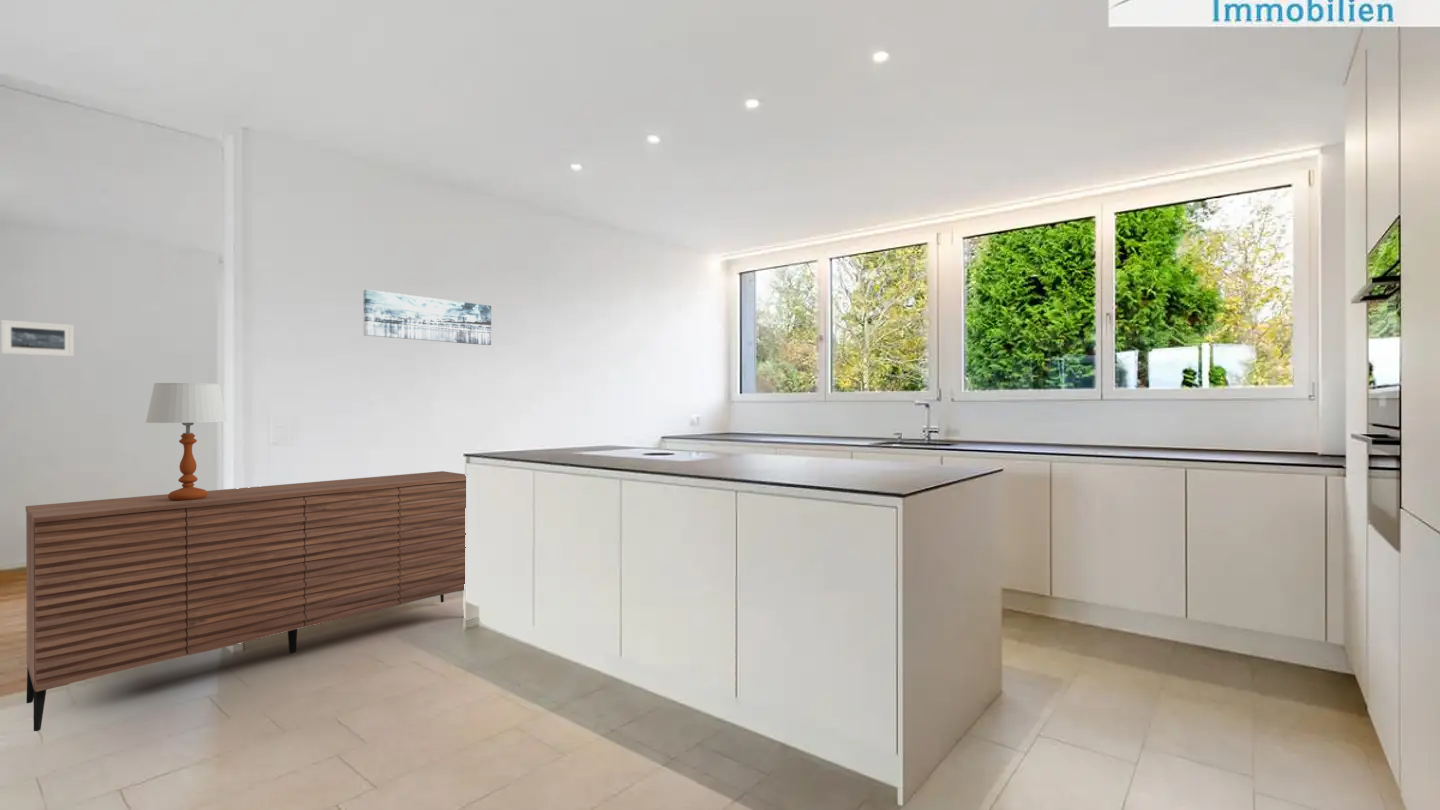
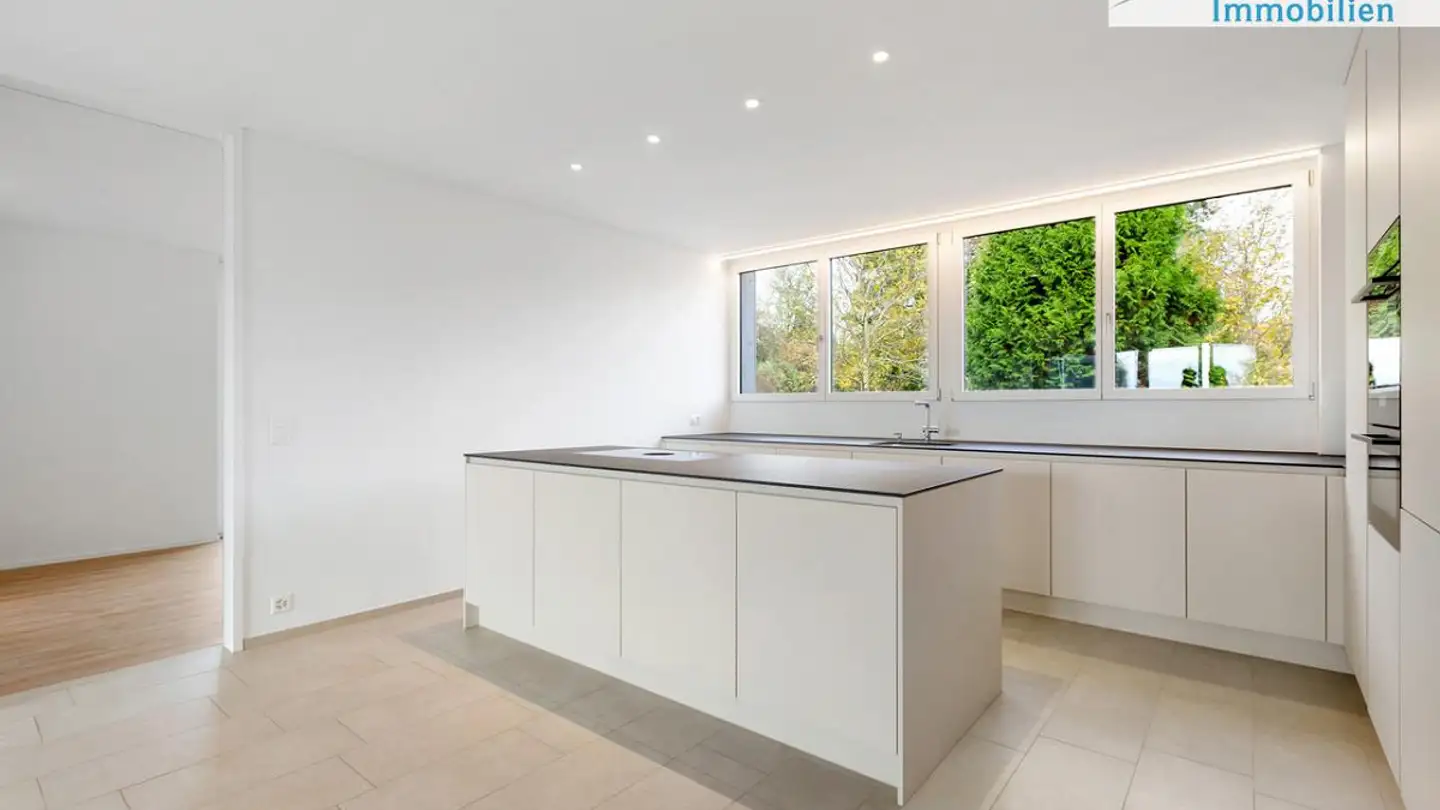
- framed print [0,319,75,357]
- wall art [362,289,492,346]
- table lamp [145,382,228,501]
- sideboard [25,470,466,732]
